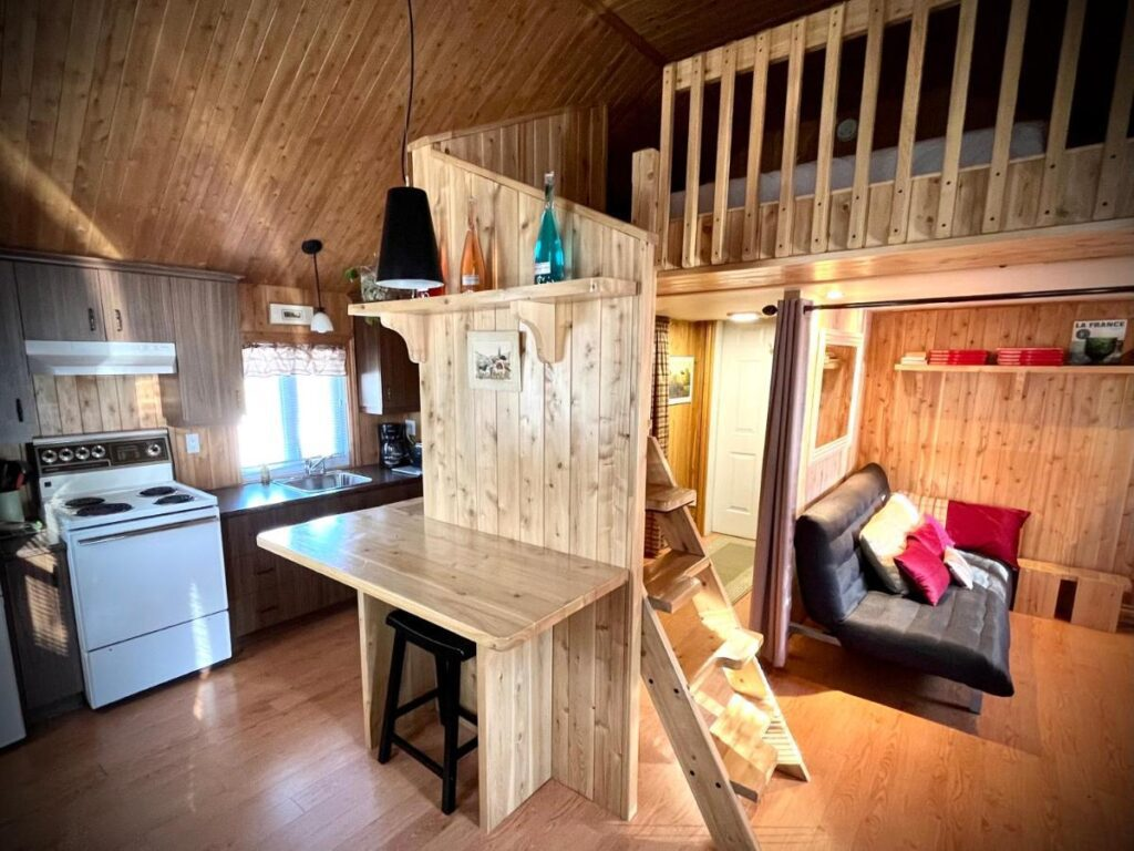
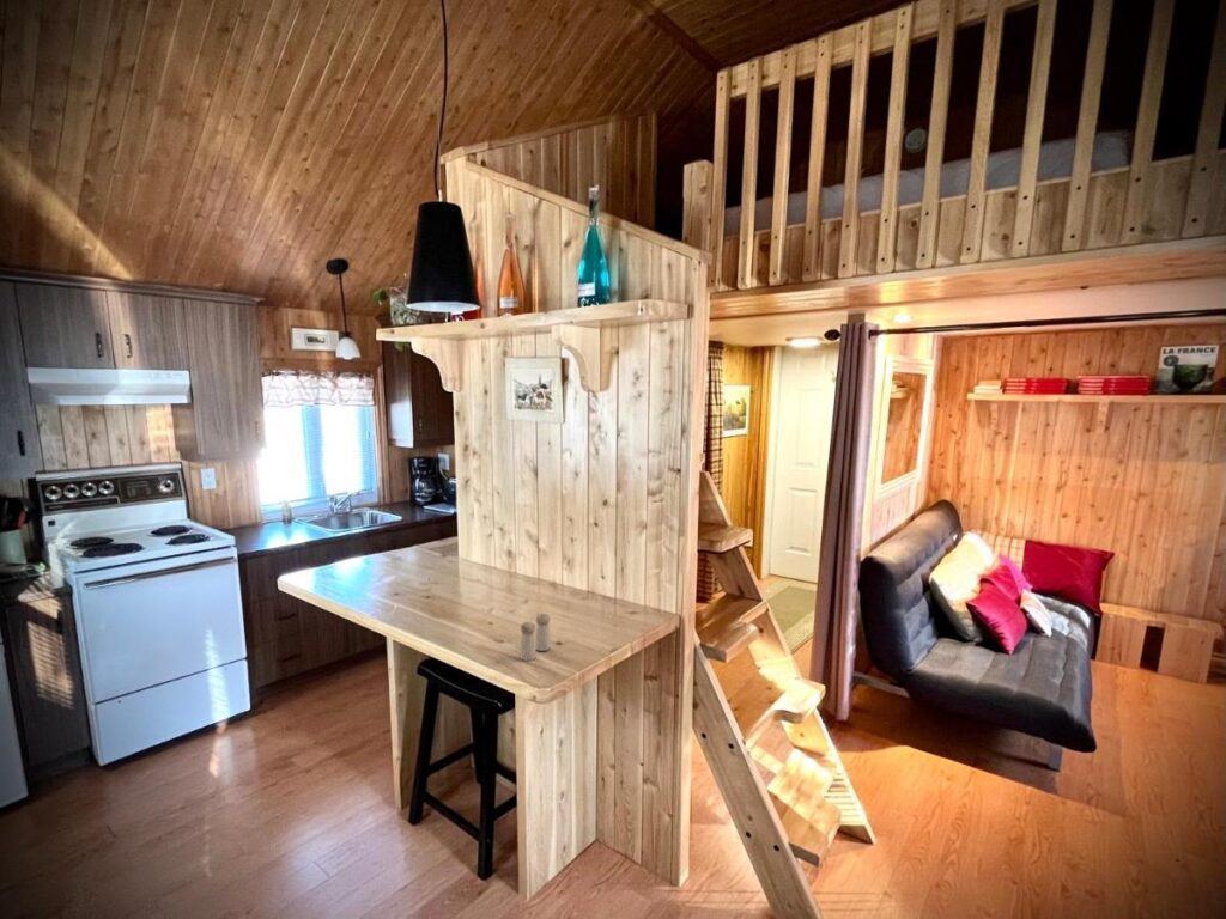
+ salt and pepper shaker [520,613,552,662]
